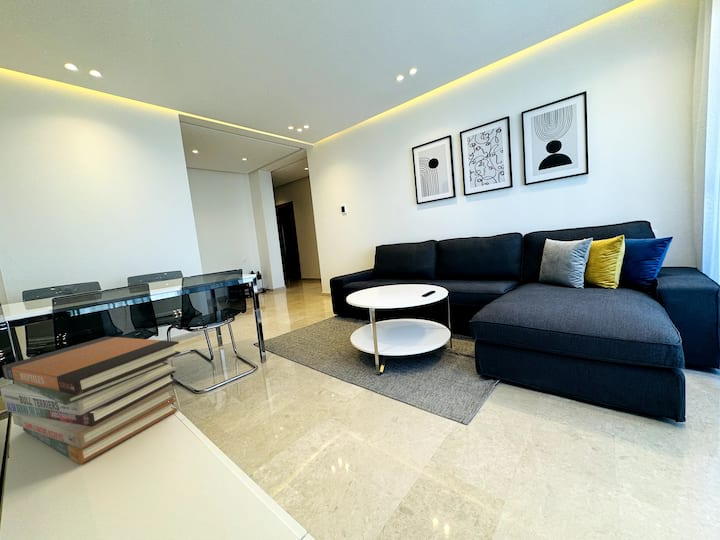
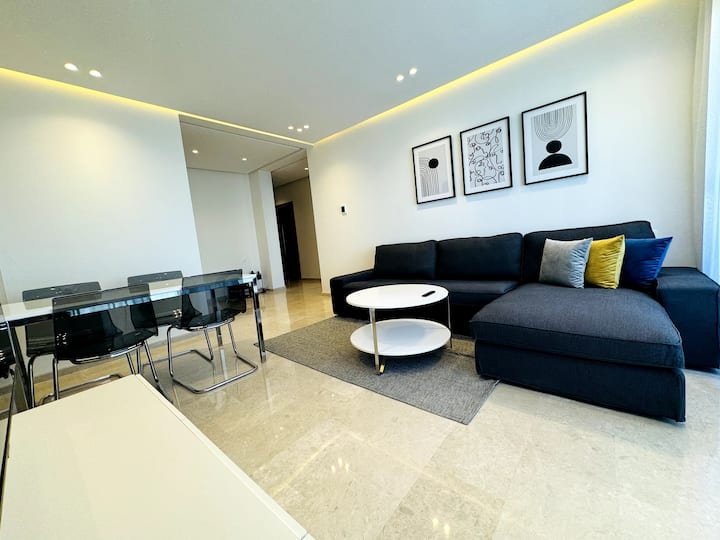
- book stack [0,335,181,466]
